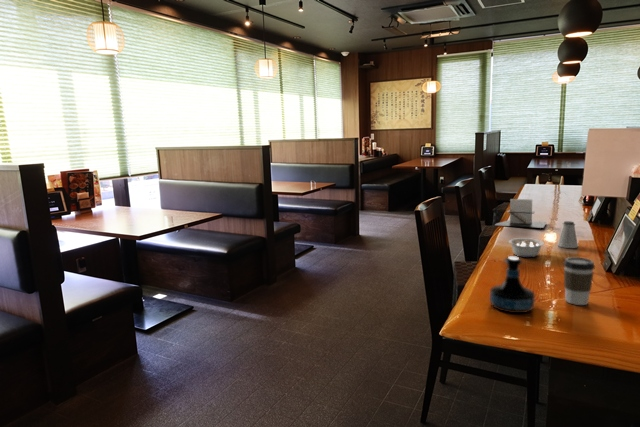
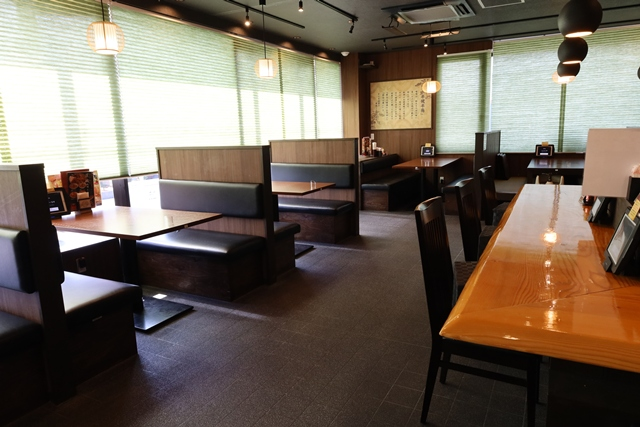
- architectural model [494,198,548,229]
- tequila bottle [489,255,536,314]
- legume [507,237,545,258]
- saltshaker [557,220,579,249]
- coffee cup [562,256,596,306]
